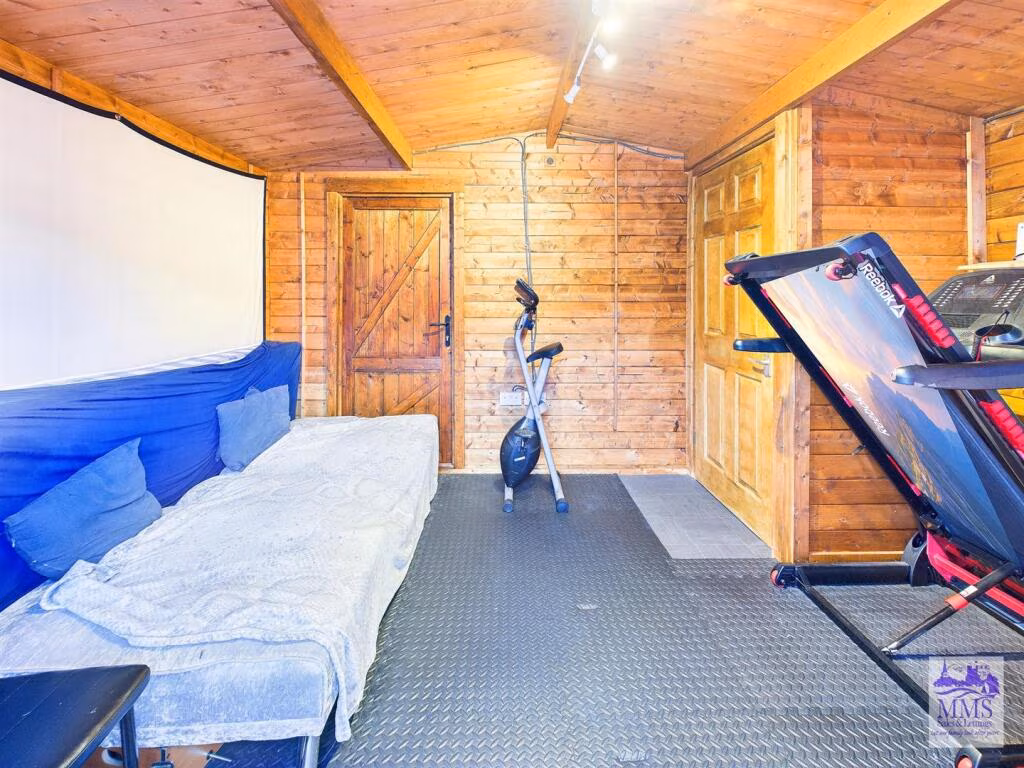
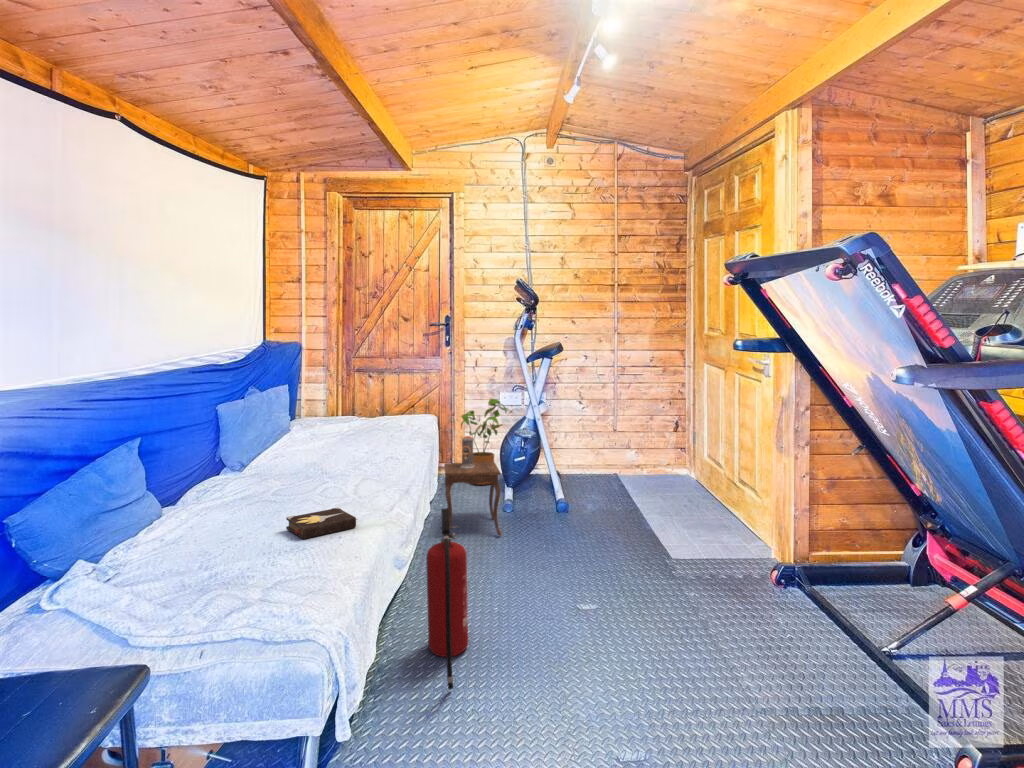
+ side table [443,430,502,537]
+ house plant [460,398,508,486]
+ hardback book [285,506,359,540]
+ fire extinguisher [425,507,469,691]
